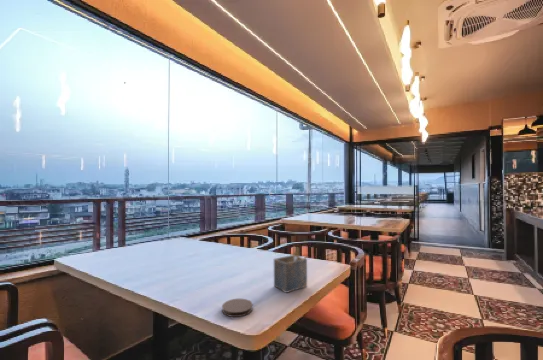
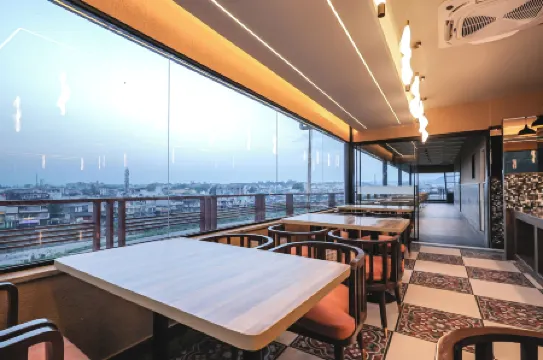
- napkin holder [273,245,308,294]
- coaster [221,298,254,318]
